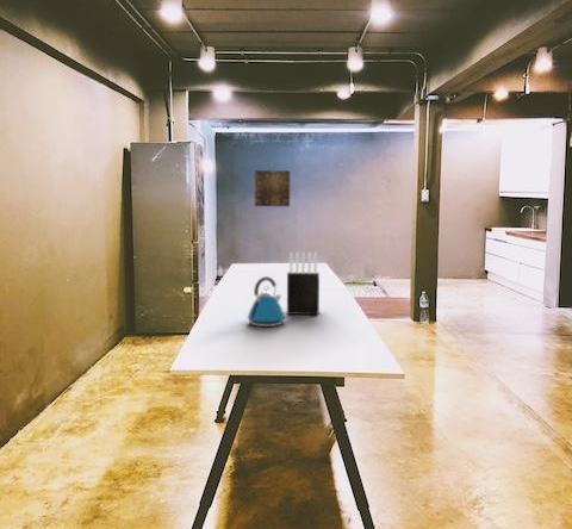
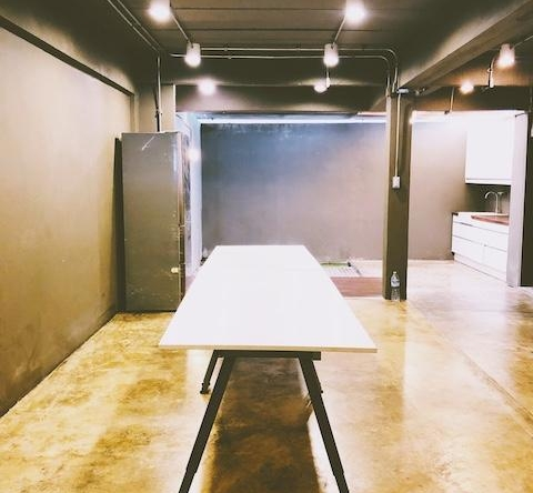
- knife block [286,251,321,316]
- kettle [247,275,286,328]
- wall art [254,169,291,207]
